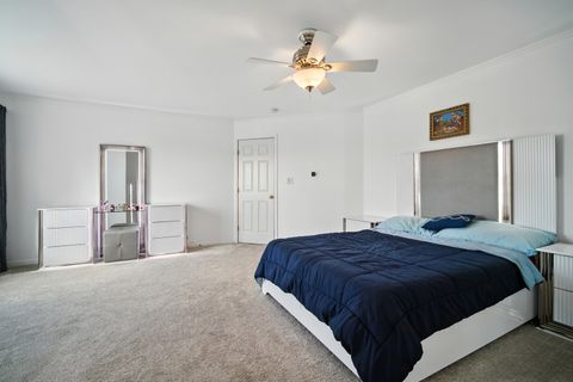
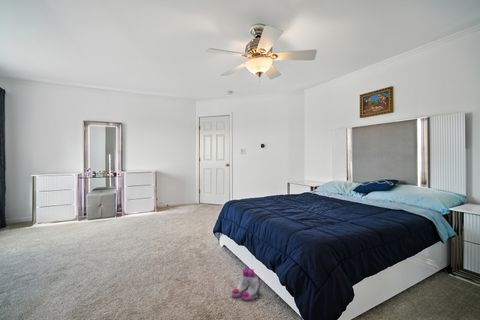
+ boots [231,268,262,301]
